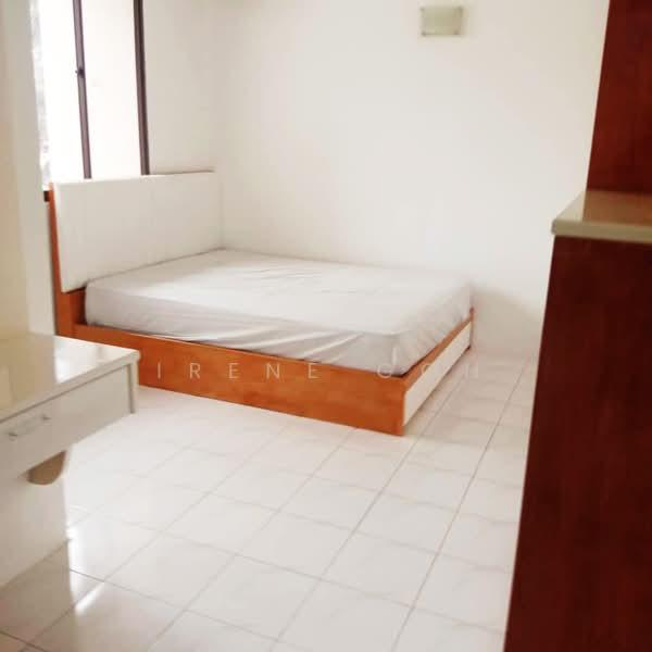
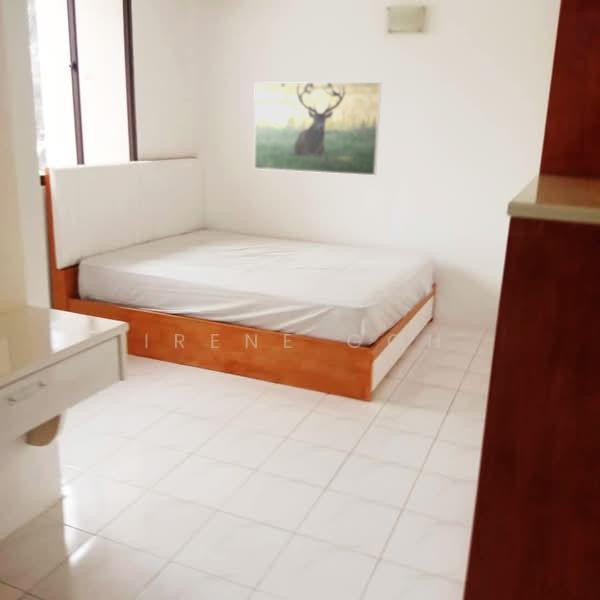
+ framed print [253,81,382,176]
